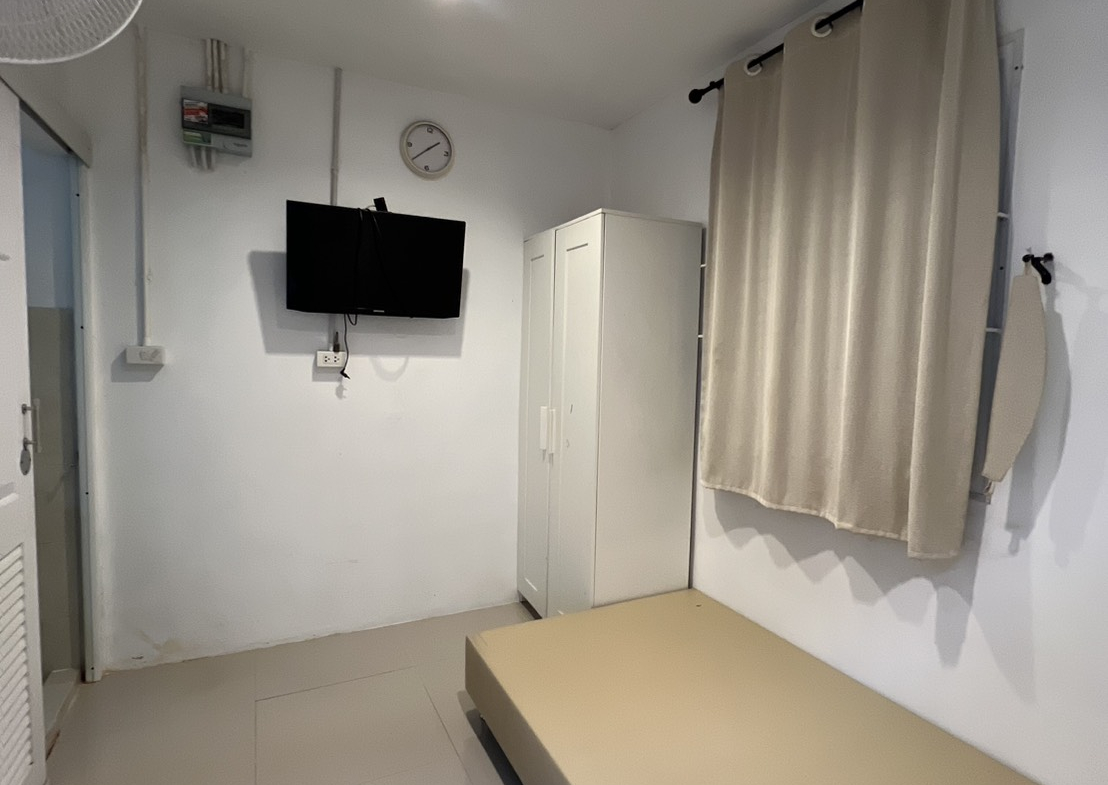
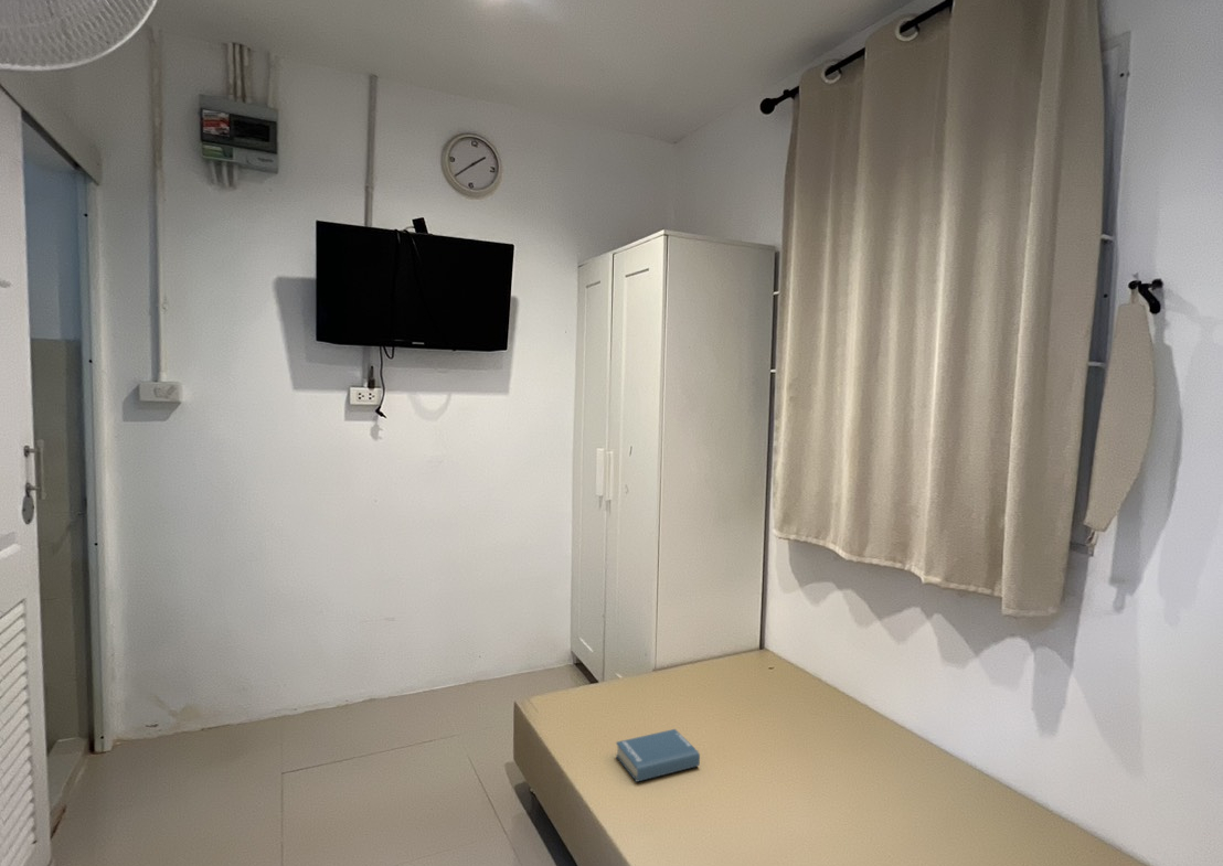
+ hardback book [615,728,701,783]
